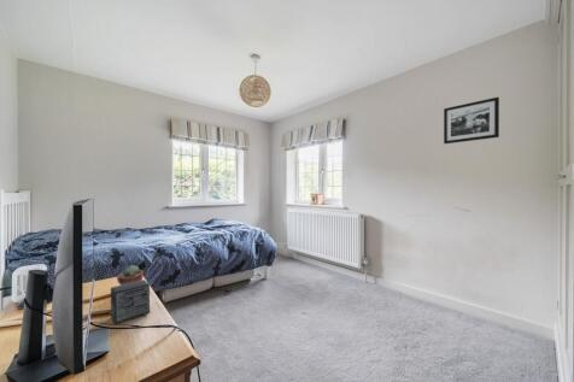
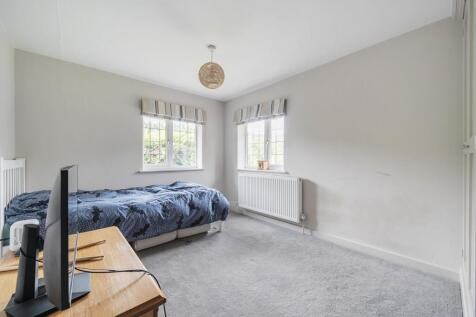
- picture frame [443,96,500,145]
- small box [110,278,152,325]
- potted succulent [116,264,145,286]
